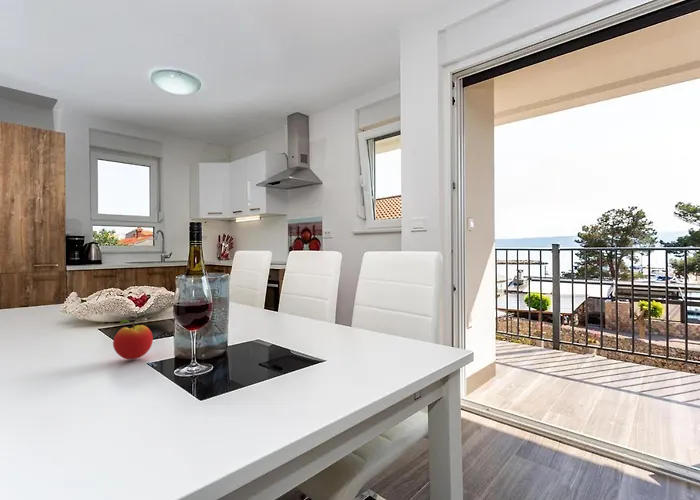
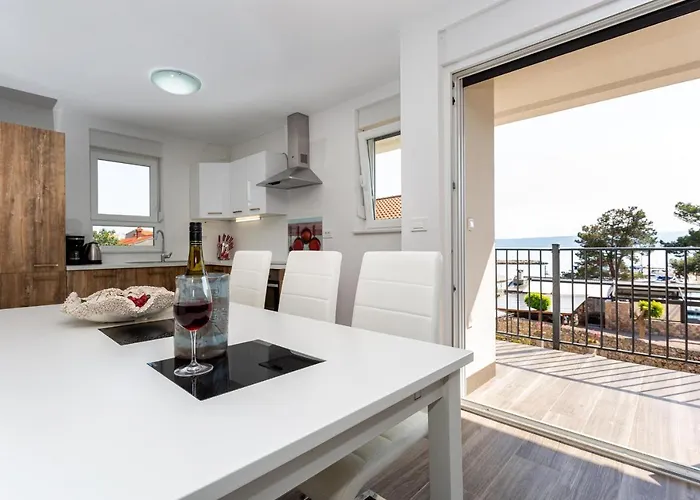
- apple [112,318,154,360]
